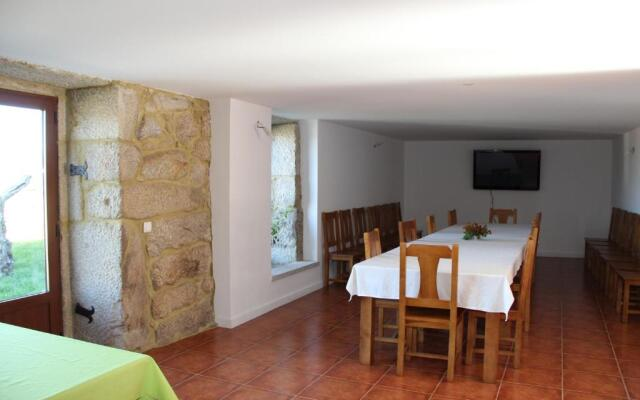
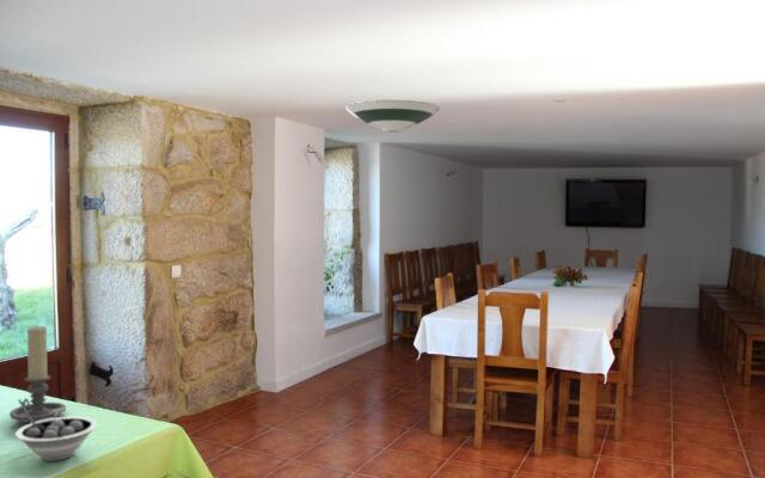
+ candle holder [8,325,67,424]
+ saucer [344,99,441,134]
+ bowl [14,398,98,462]
